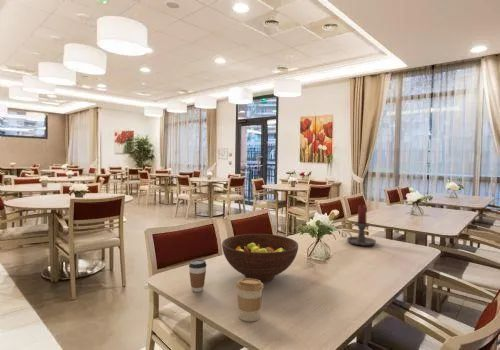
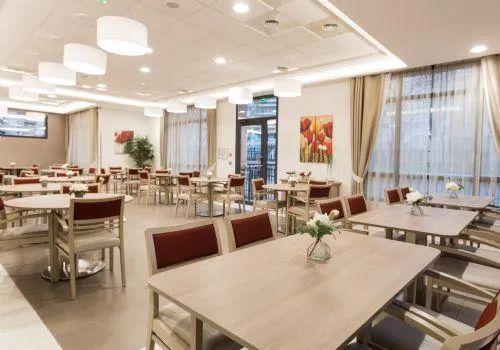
- candle holder [341,204,377,247]
- coffee cup [236,277,264,322]
- fruit bowl [221,233,299,282]
- coffee cup [188,259,207,293]
